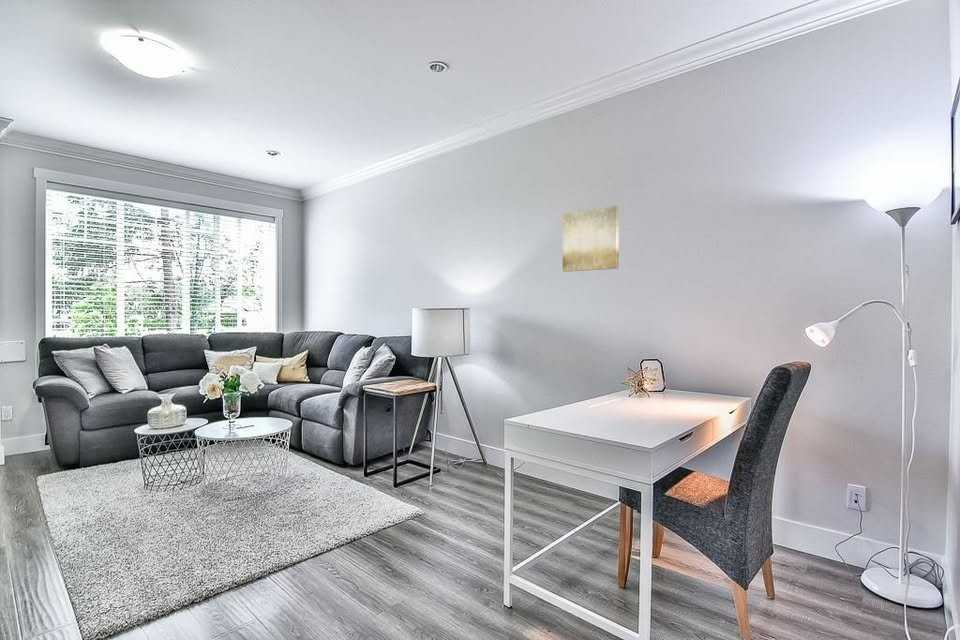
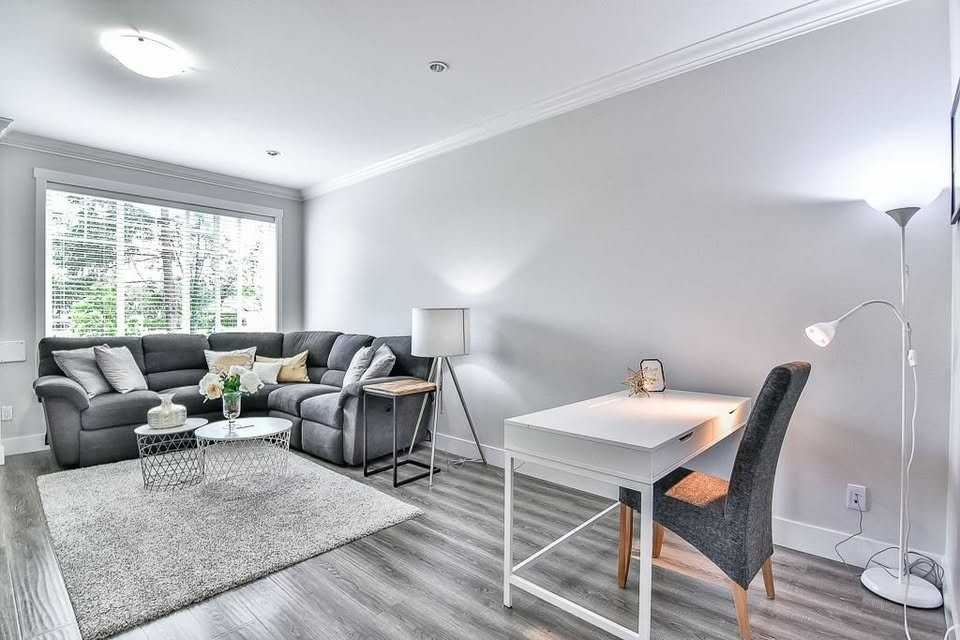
- wall art [562,204,620,273]
